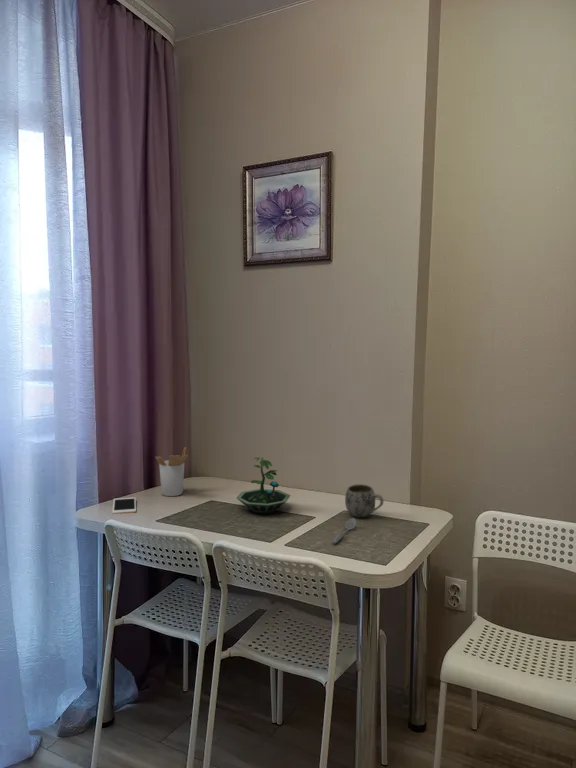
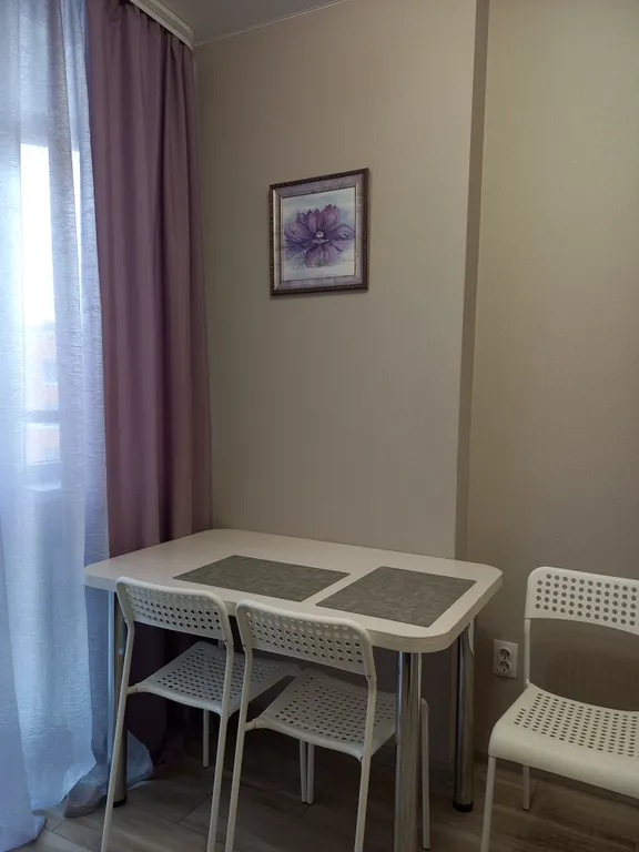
- cell phone [111,496,137,515]
- spoon [331,517,357,545]
- terrarium [235,456,292,514]
- utensil holder [154,446,189,497]
- mug [344,483,384,518]
